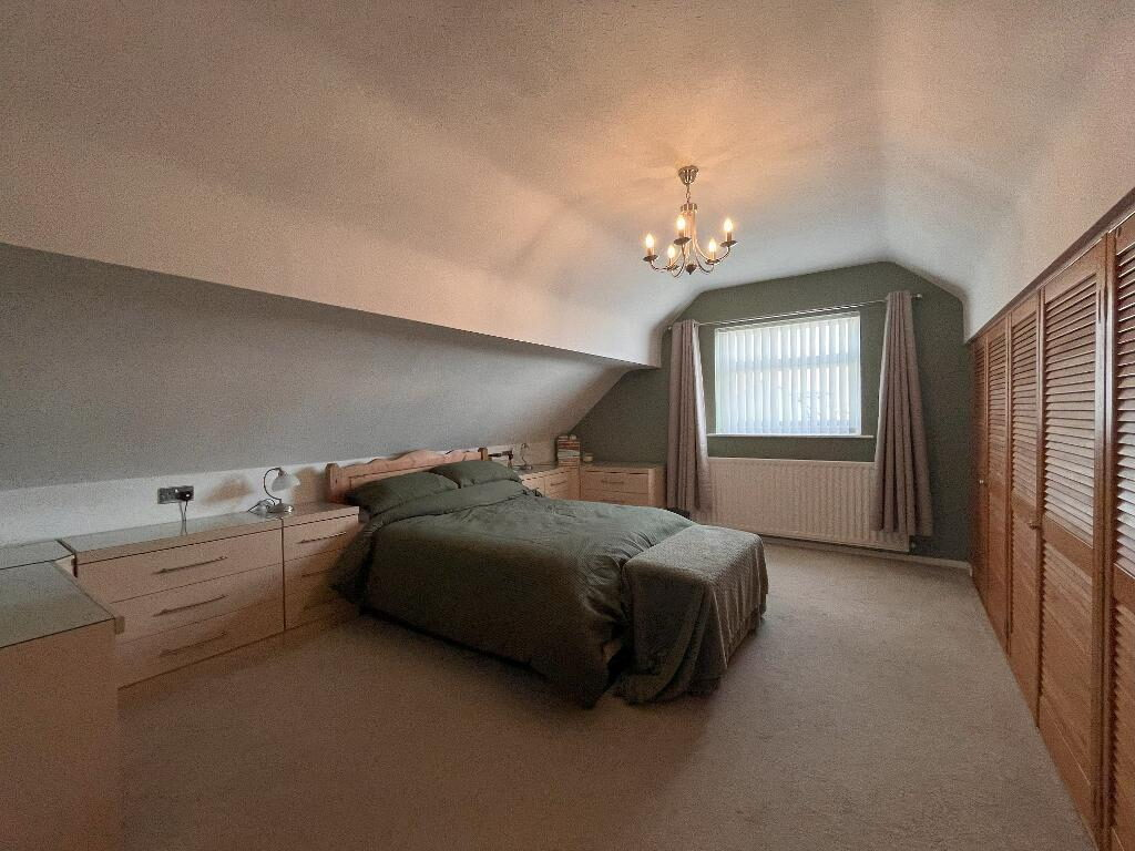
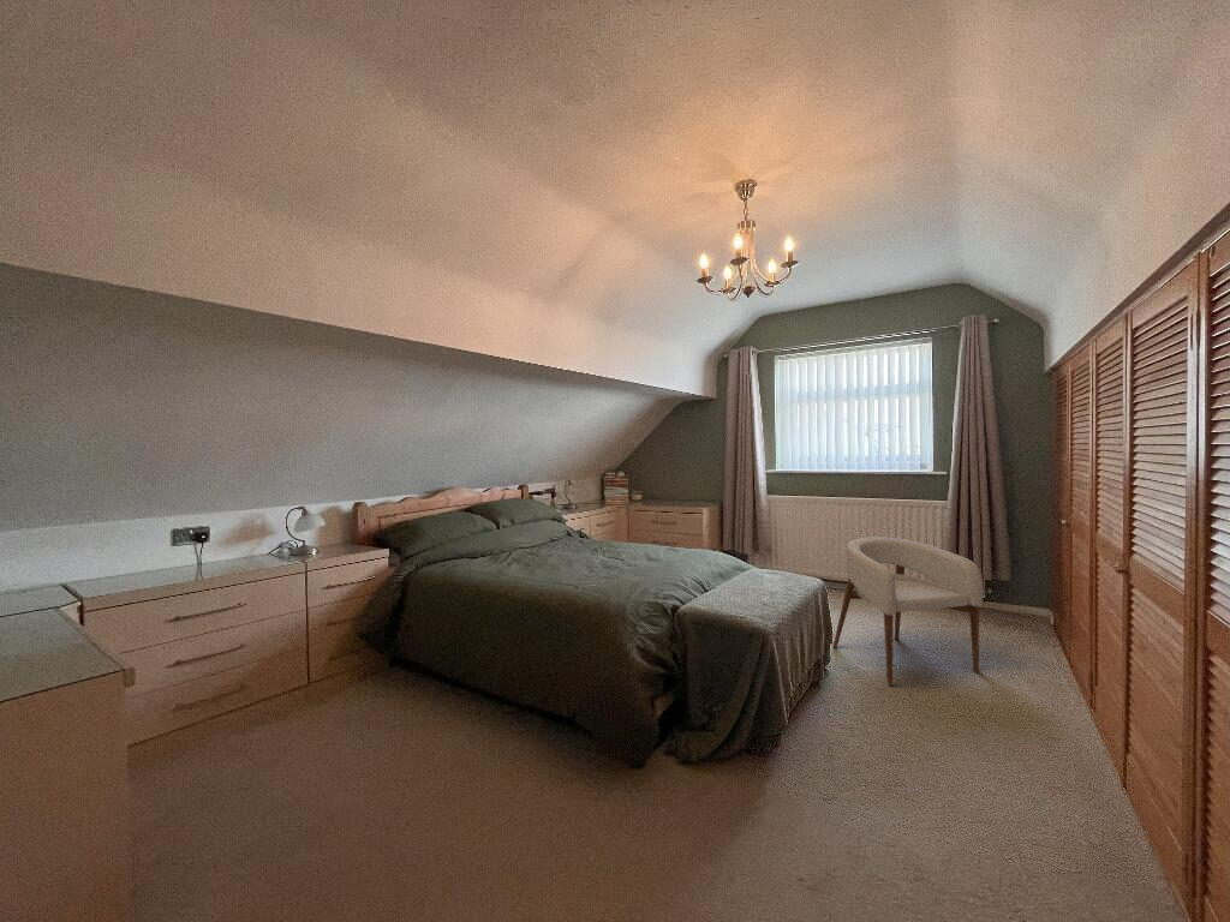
+ armchair [831,535,984,685]
